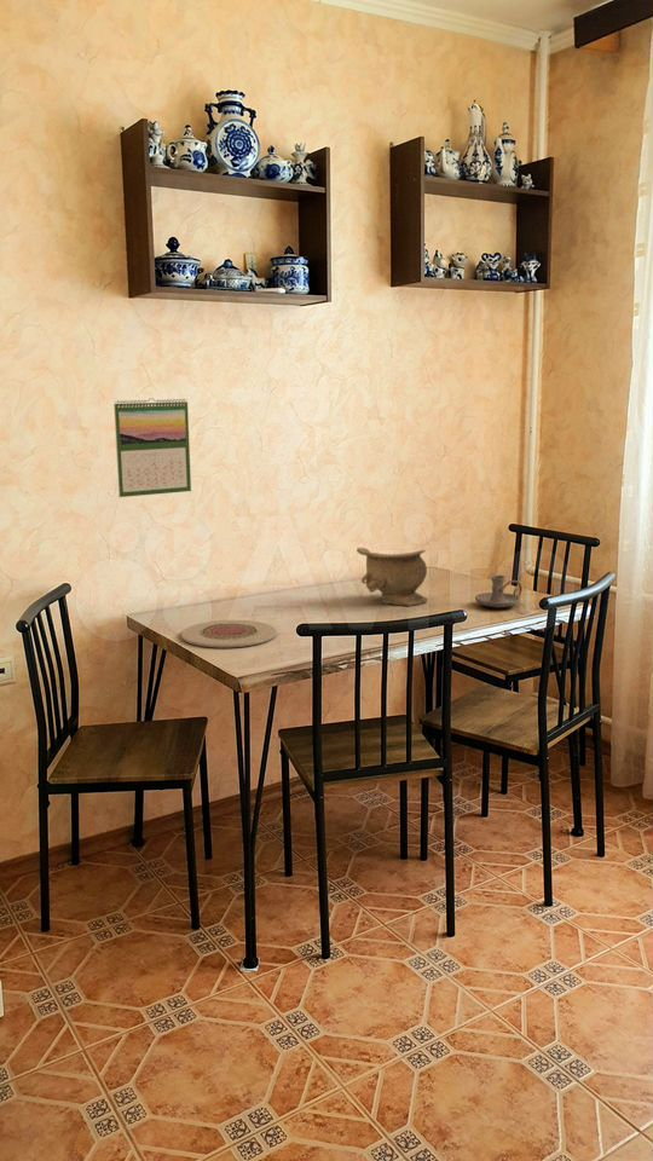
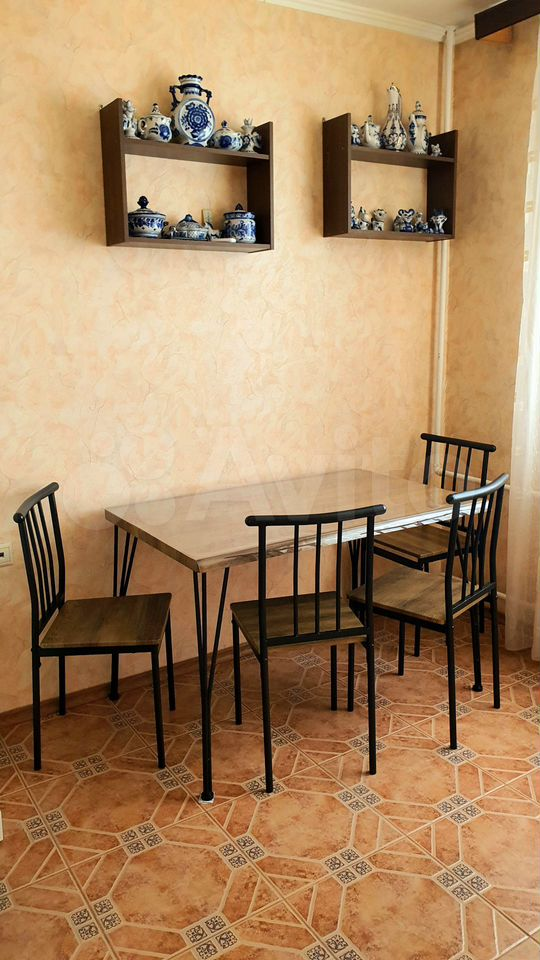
- candle holder [474,574,524,608]
- calendar [112,397,192,498]
- plate [180,619,277,649]
- decorative bowl [356,547,429,607]
